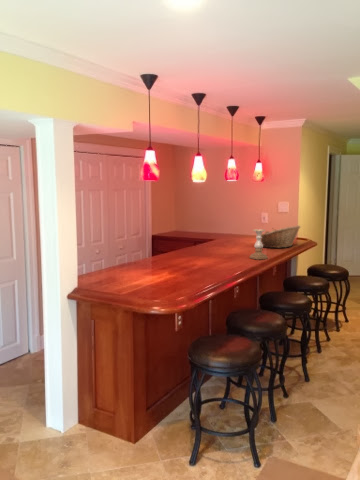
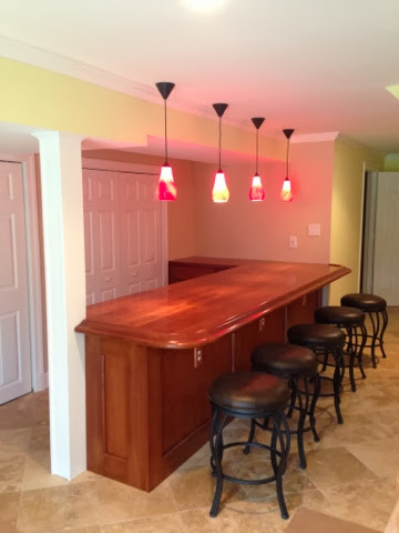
- fruit basket [261,225,302,249]
- candle holder [248,228,269,261]
